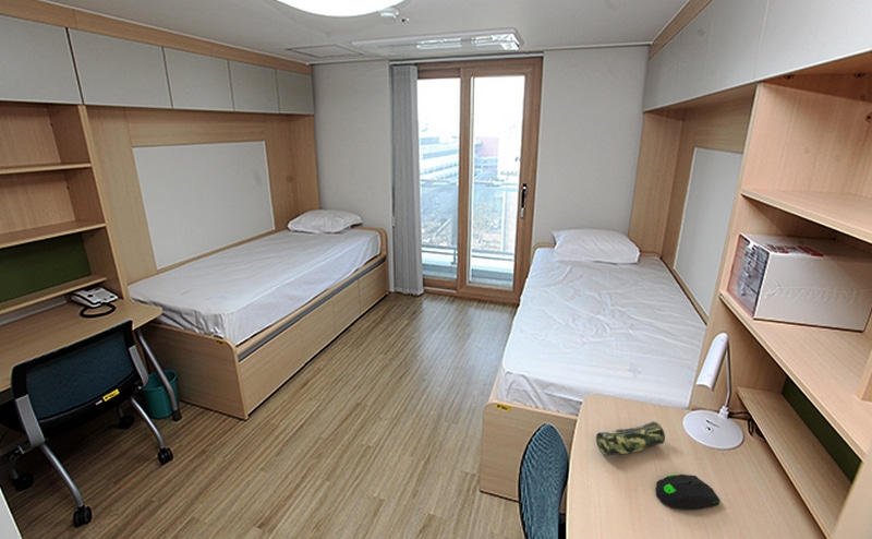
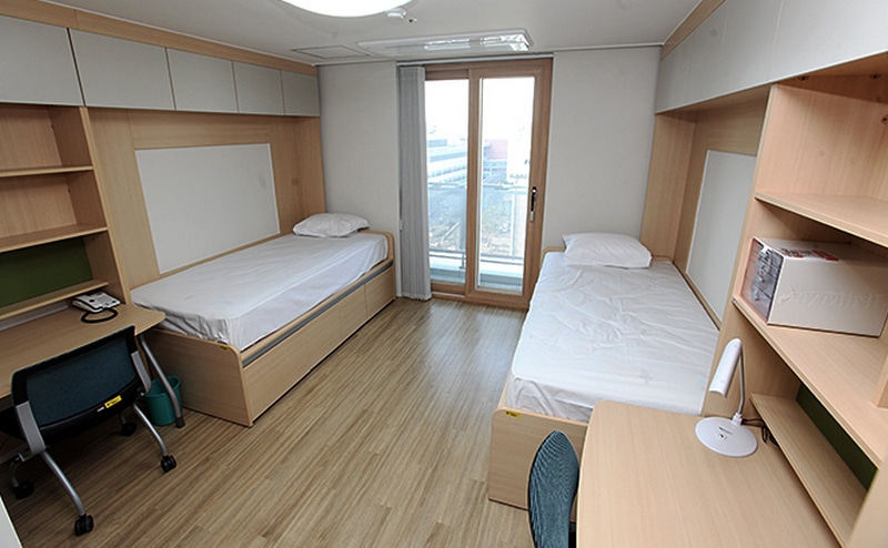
- pencil case [595,420,666,457]
- computer mouse [655,474,722,511]
